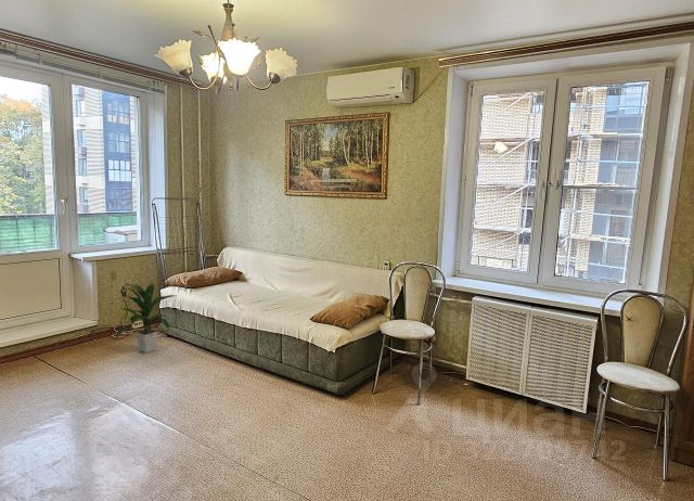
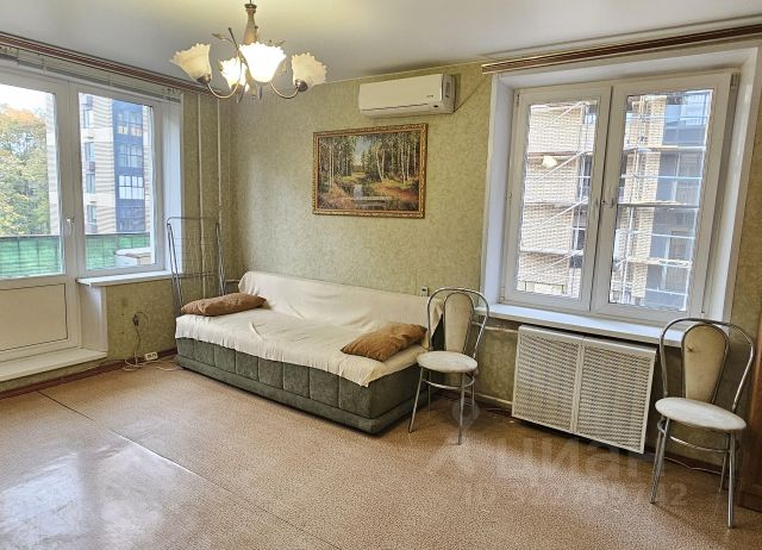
- indoor plant [113,282,177,354]
